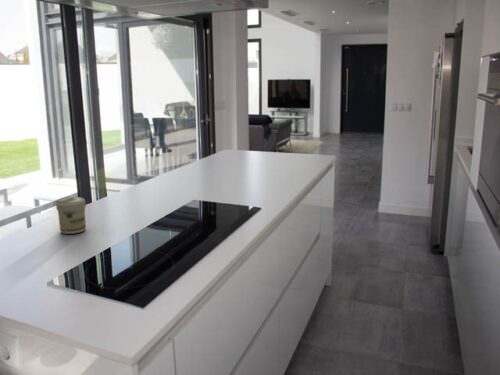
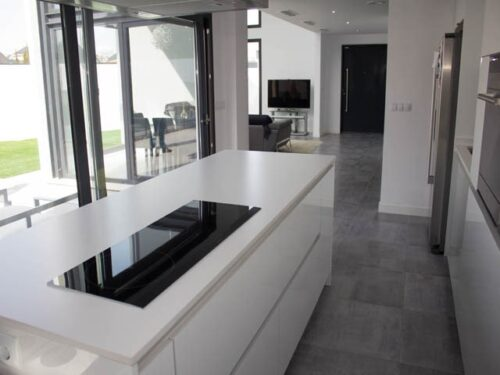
- jar [55,196,87,235]
